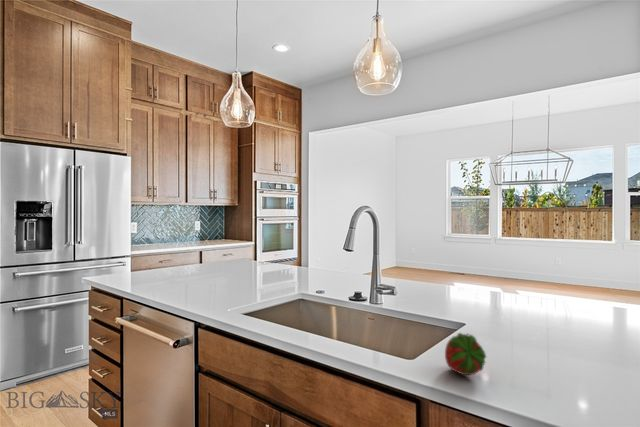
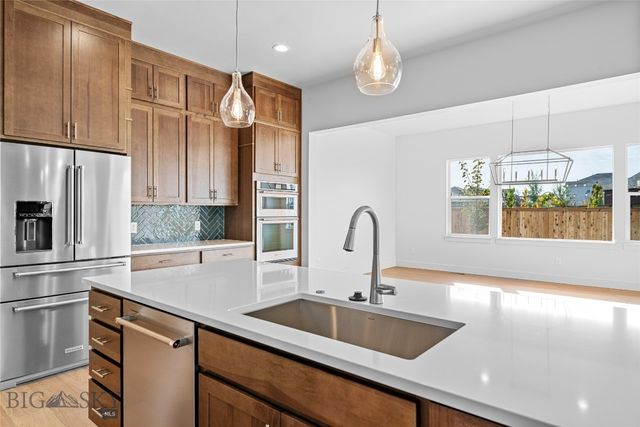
- fruit [444,332,487,377]
